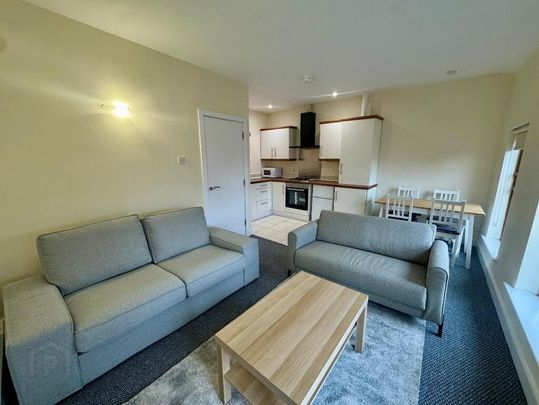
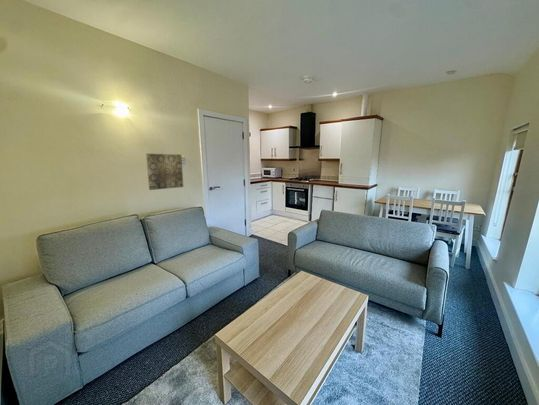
+ wall art [145,153,184,191]
